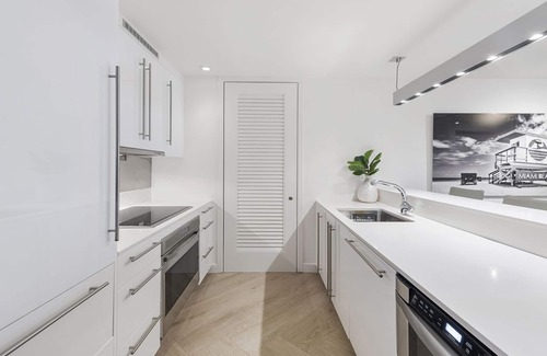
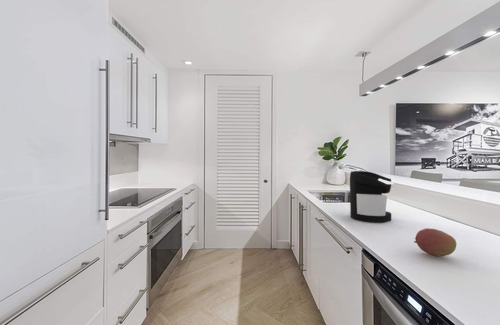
+ coffee maker [349,170,395,223]
+ fruit [413,227,458,257]
